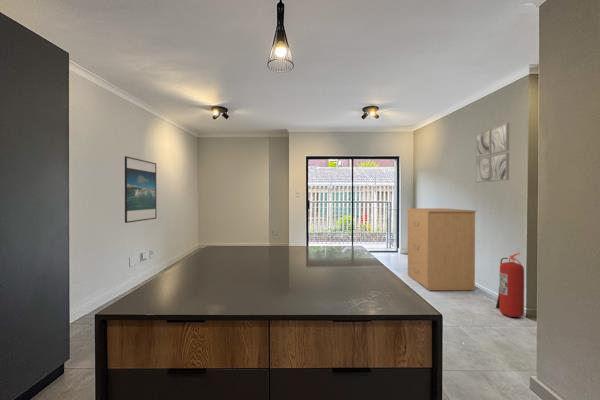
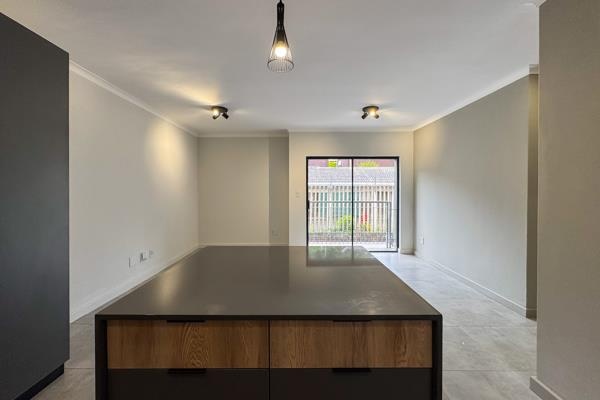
- fire extinguisher [495,252,525,318]
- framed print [124,155,157,224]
- wall art [475,122,510,184]
- filing cabinet [406,207,477,291]
